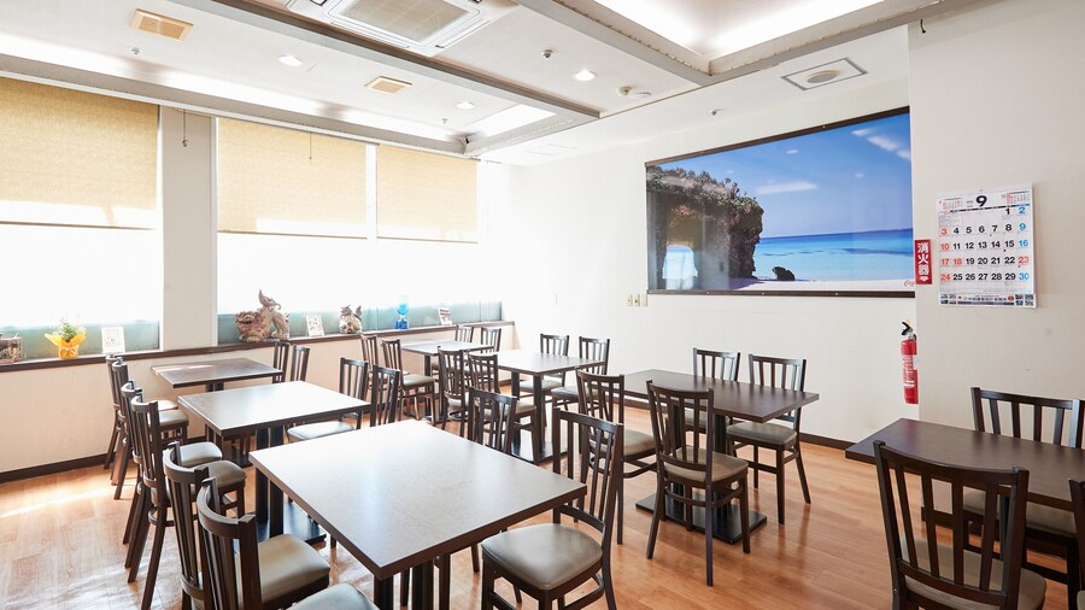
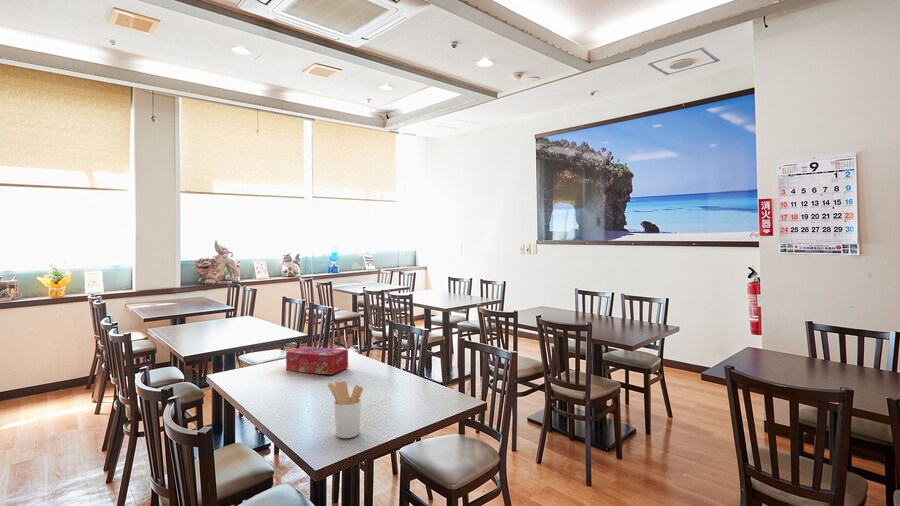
+ tissue box [285,345,349,376]
+ utensil holder [327,380,364,439]
